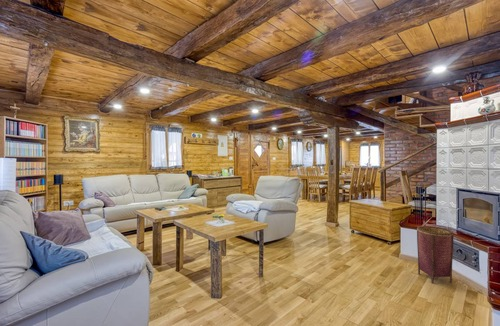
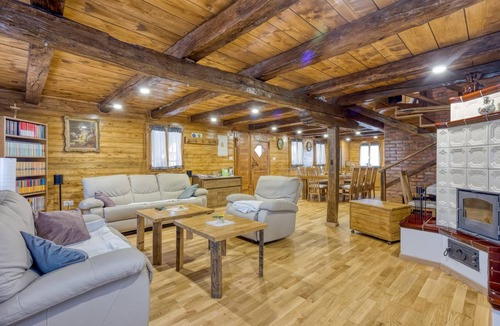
- woven basket [416,225,455,284]
